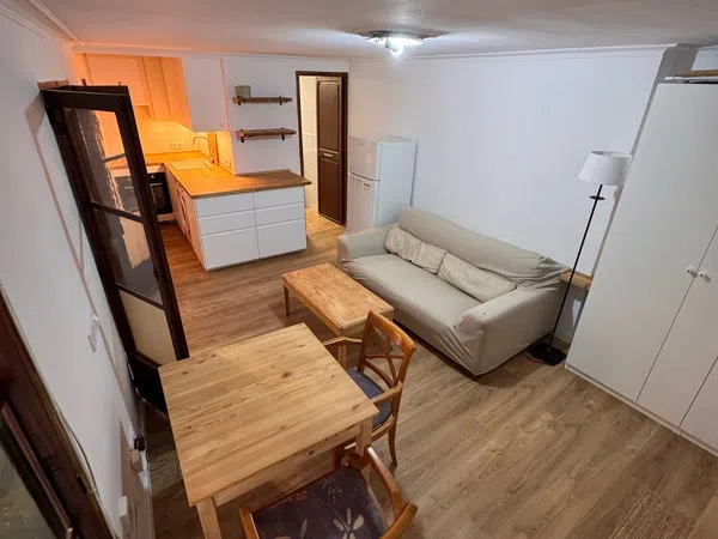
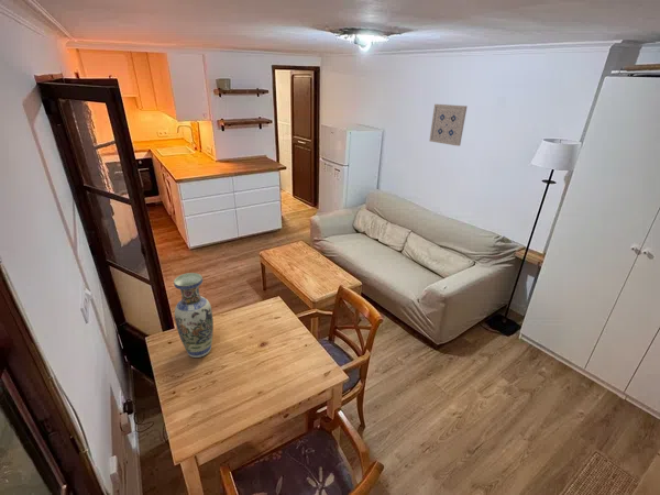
+ wall art [428,103,469,147]
+ vase [173,272,215,359]
